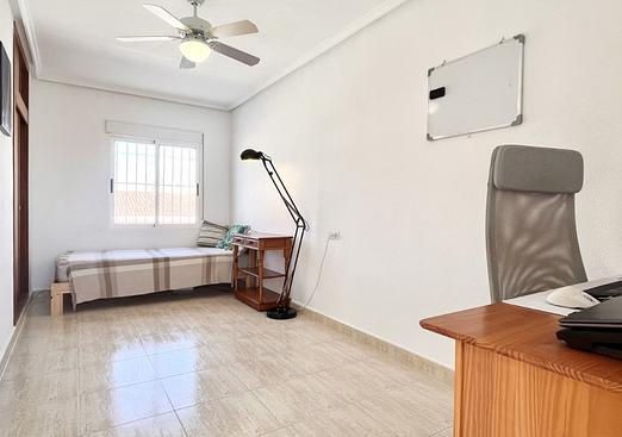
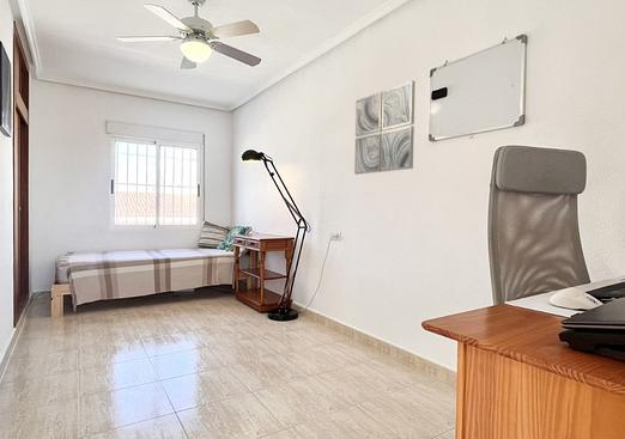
+ wall art [353,80,417,176]
